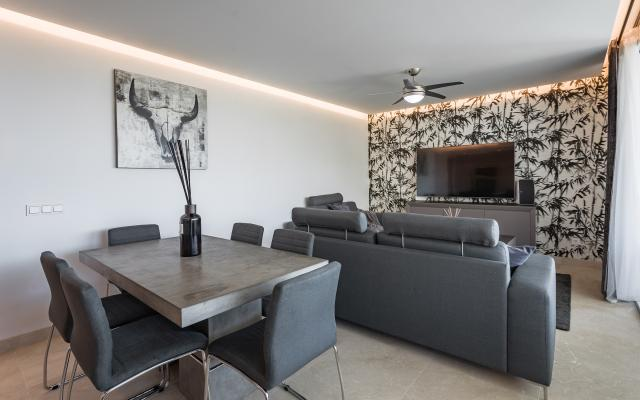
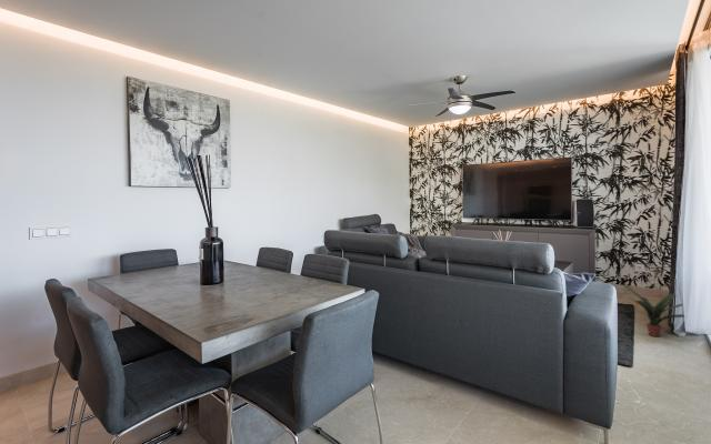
+ potted plant [622,284,685,337]
